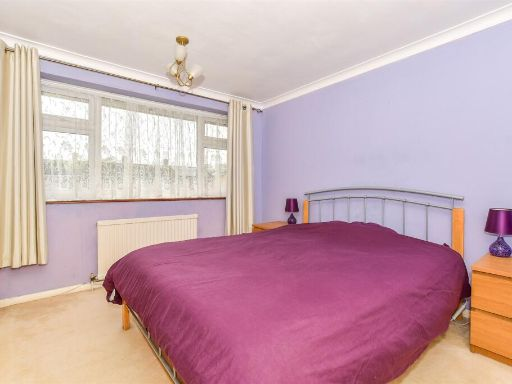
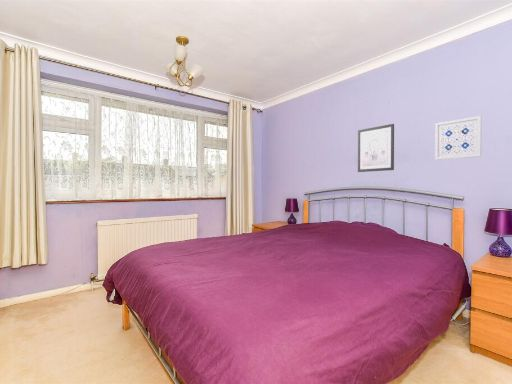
+ wall art [434,115,482,161]
+ wall art [357,123,395,173]
